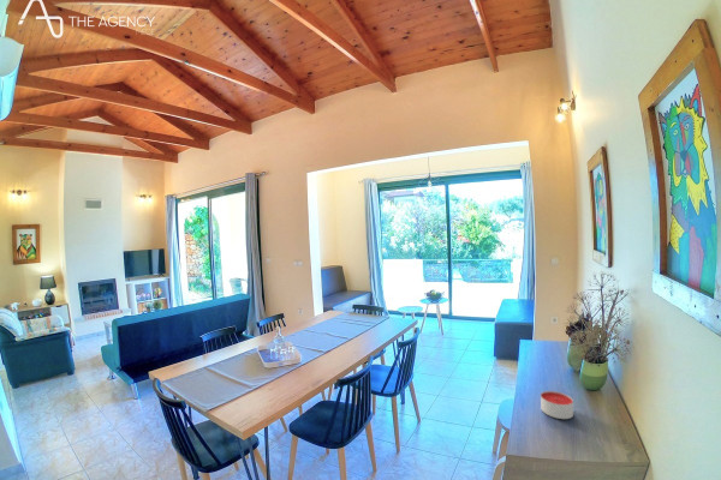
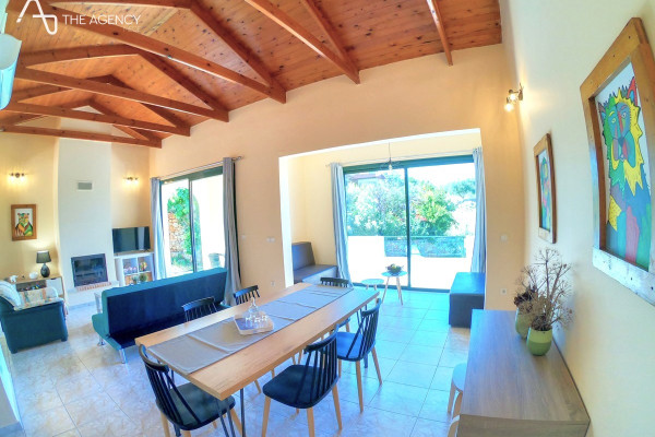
- candle [540,390,574,420]
